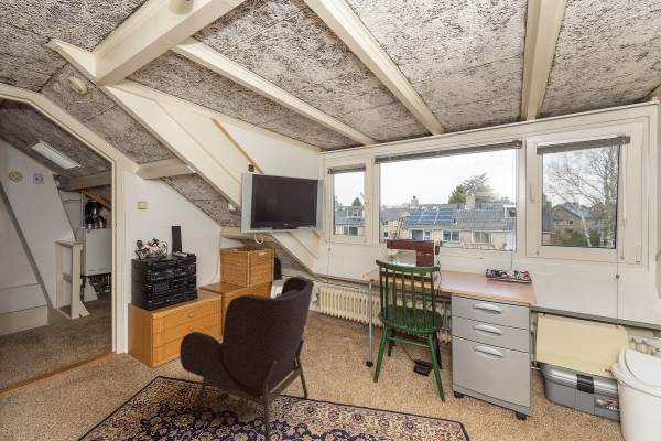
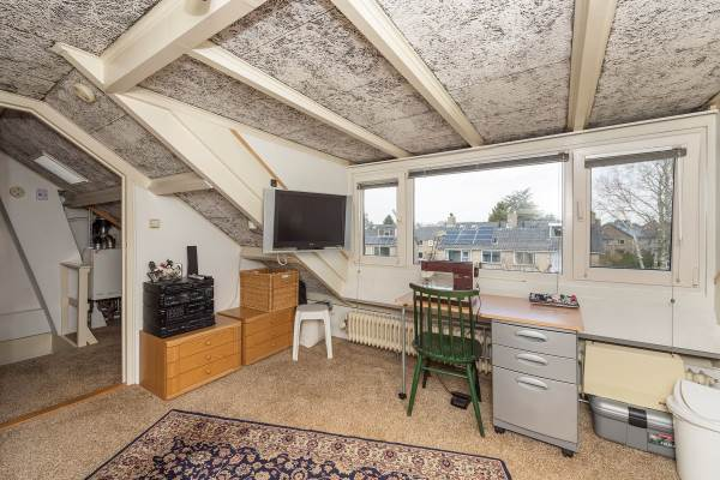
- armchair [178,276,315,441]
